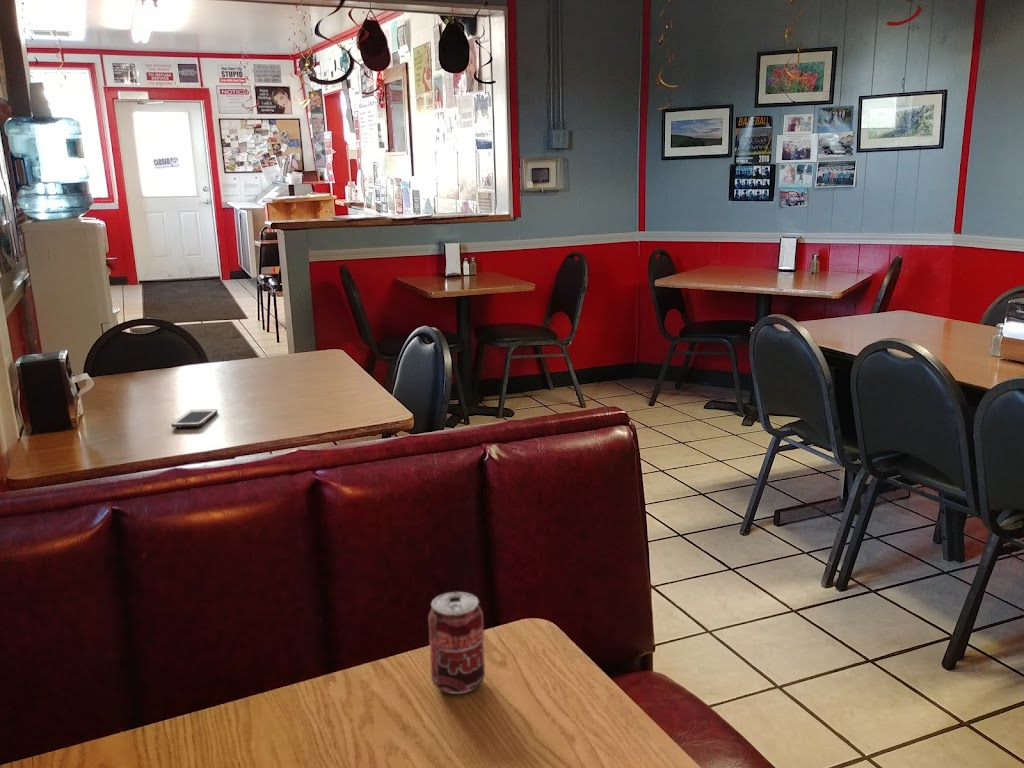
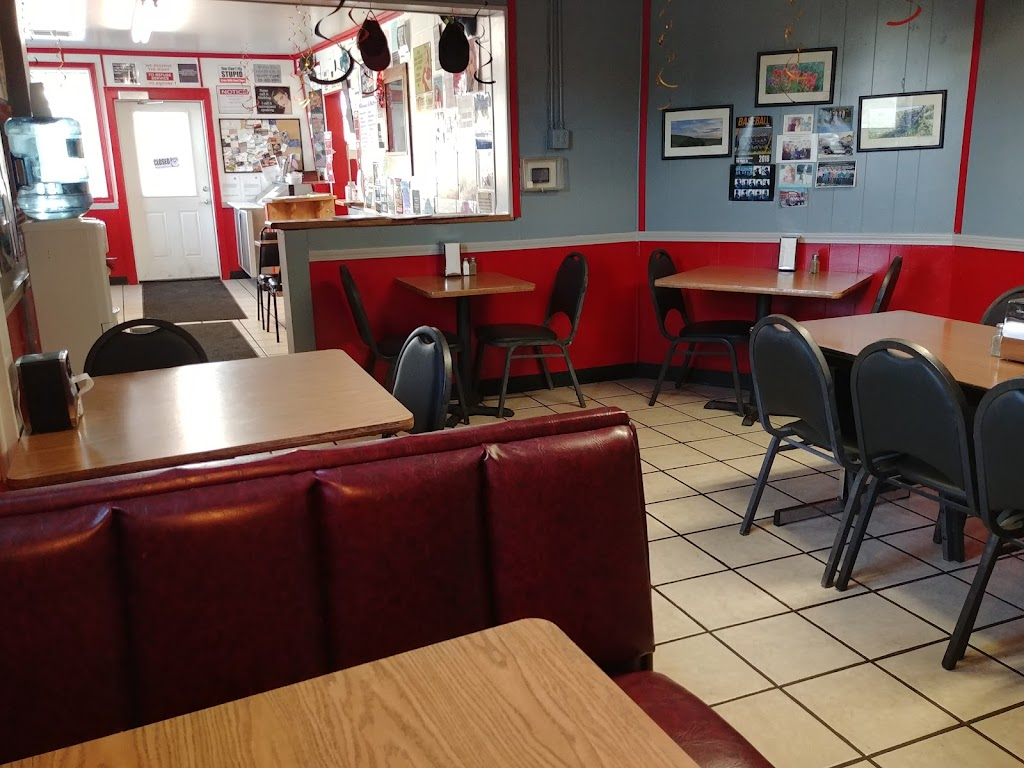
- cell phone [171,409,219,428]
- beverage can [427,591,486,695]
